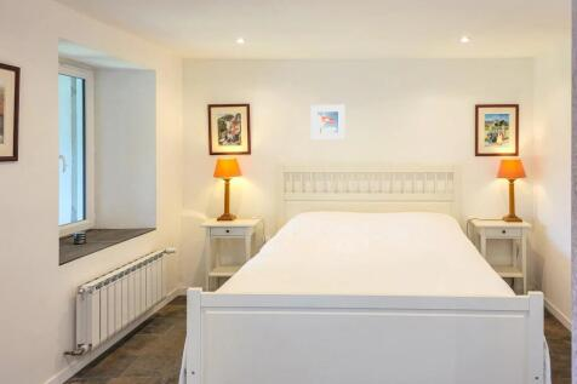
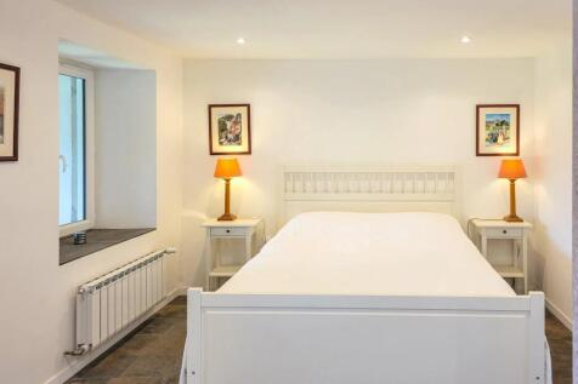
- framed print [309,104,347,141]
